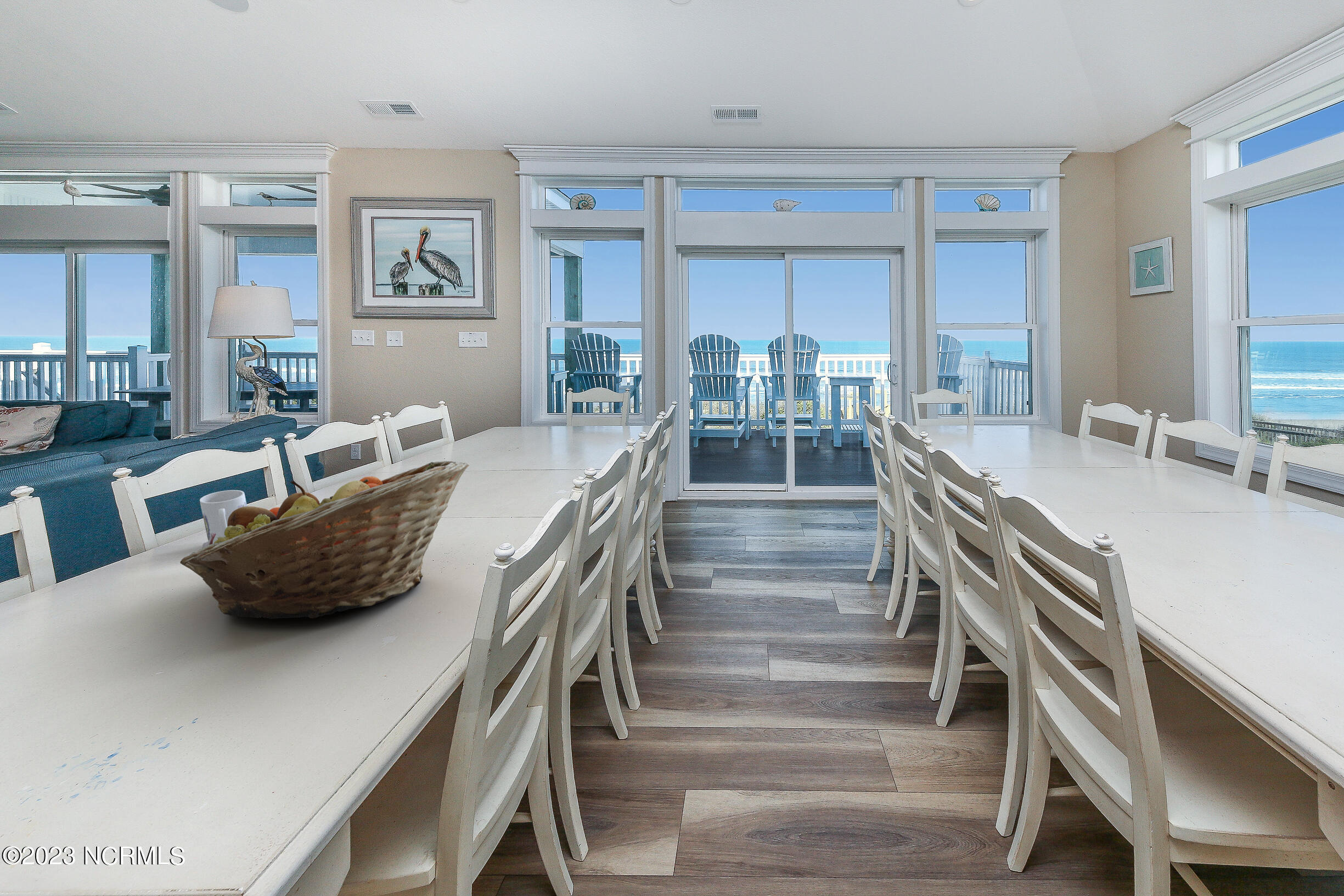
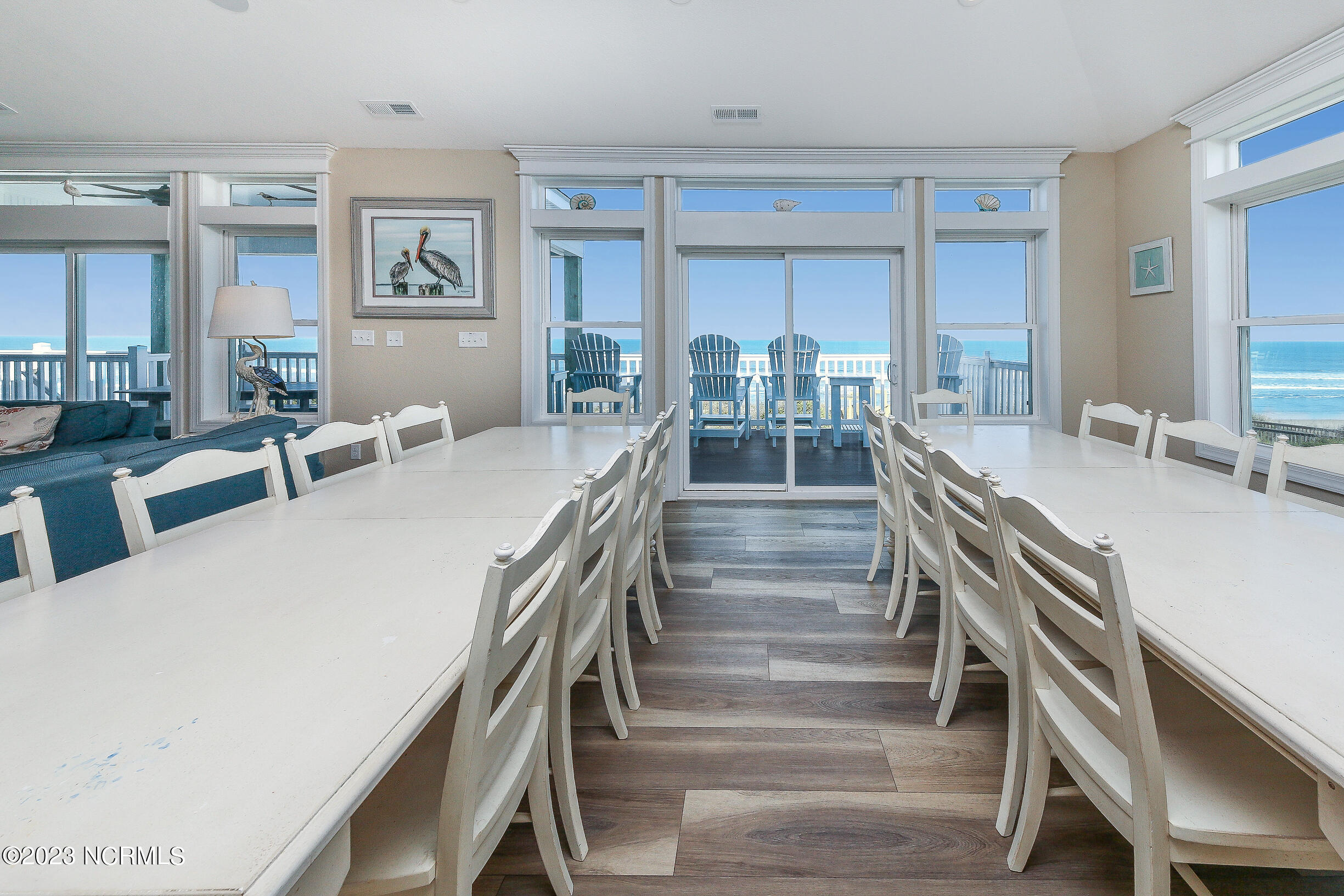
- fruit basket [179,460,470,619]
- mug [199,489,248,544]
